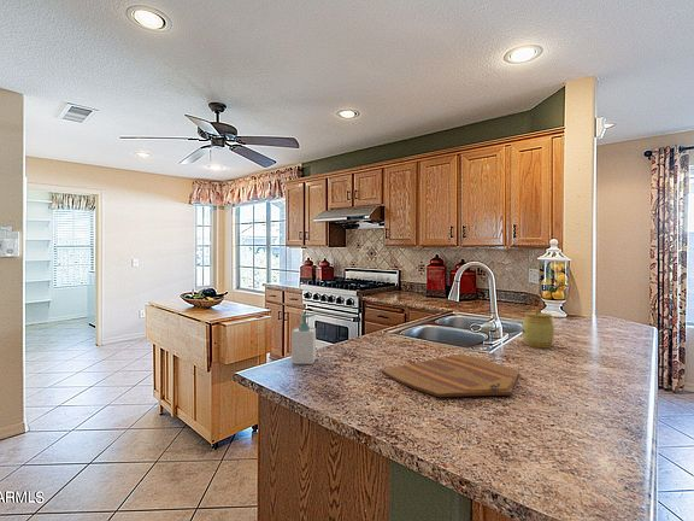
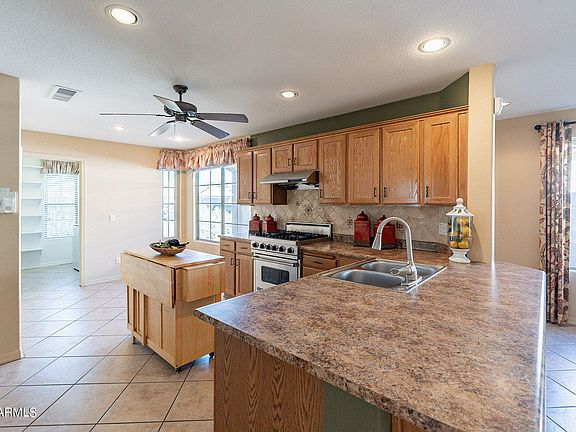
- cutting board [381,353,520,398]
- jar [520,306,555,349]
- soap bottle [290,314,317,365]
